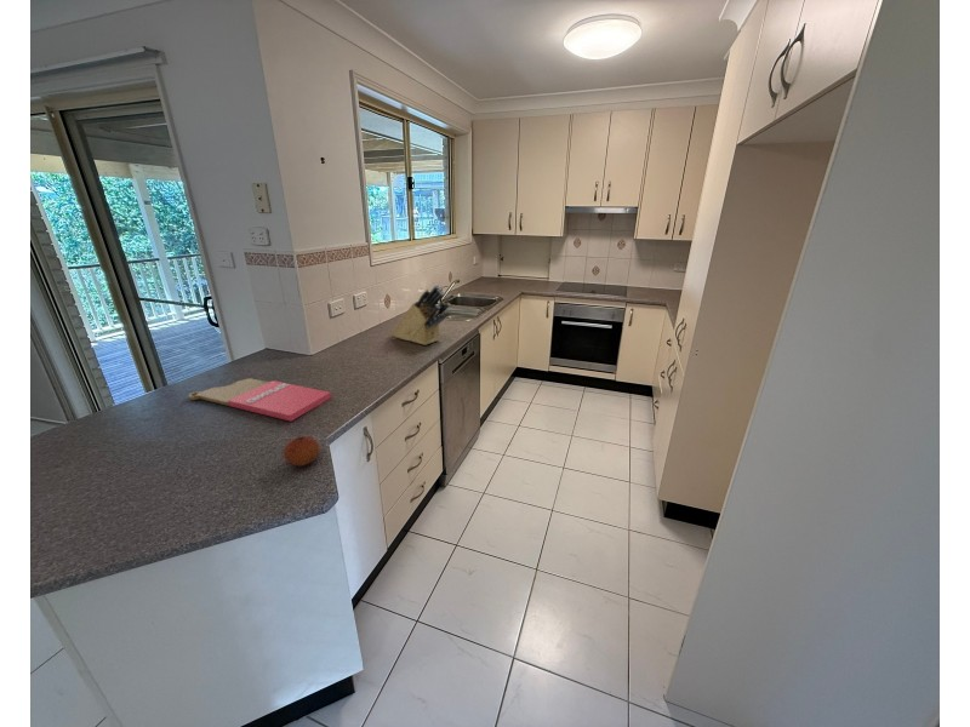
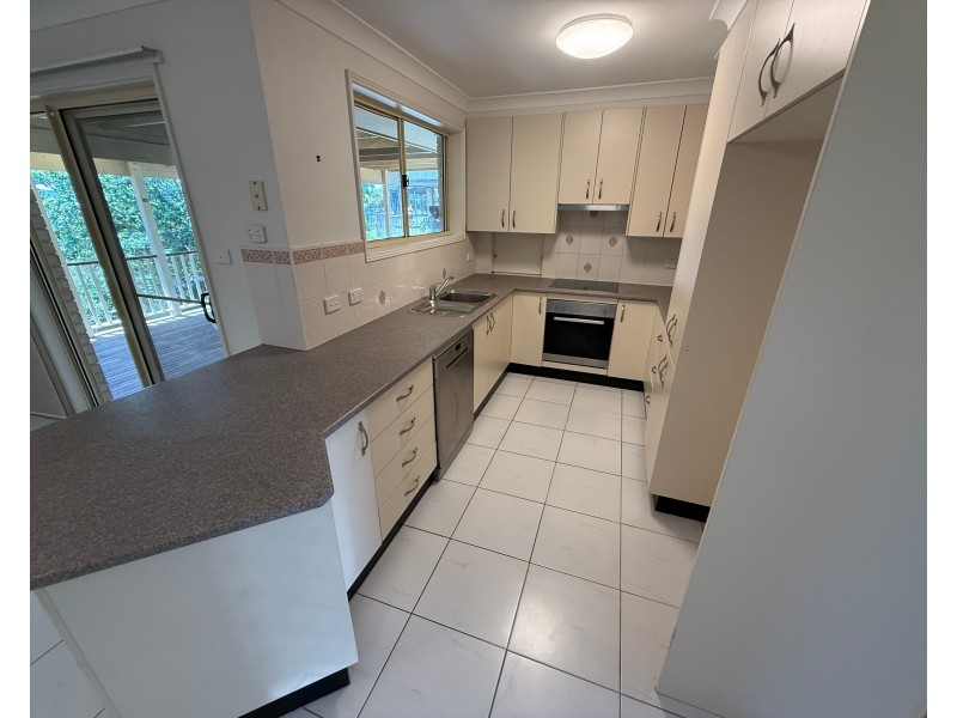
- cutting board [188,377,332,423]
- fruit [283,435,321,468]
- knife block [390,284,451,347]
